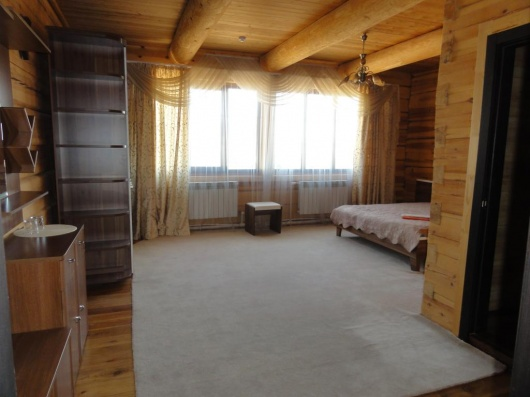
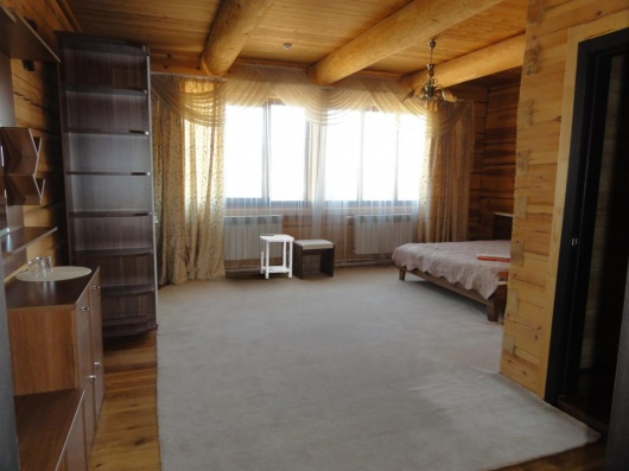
+ side table [259,234,294,280]
